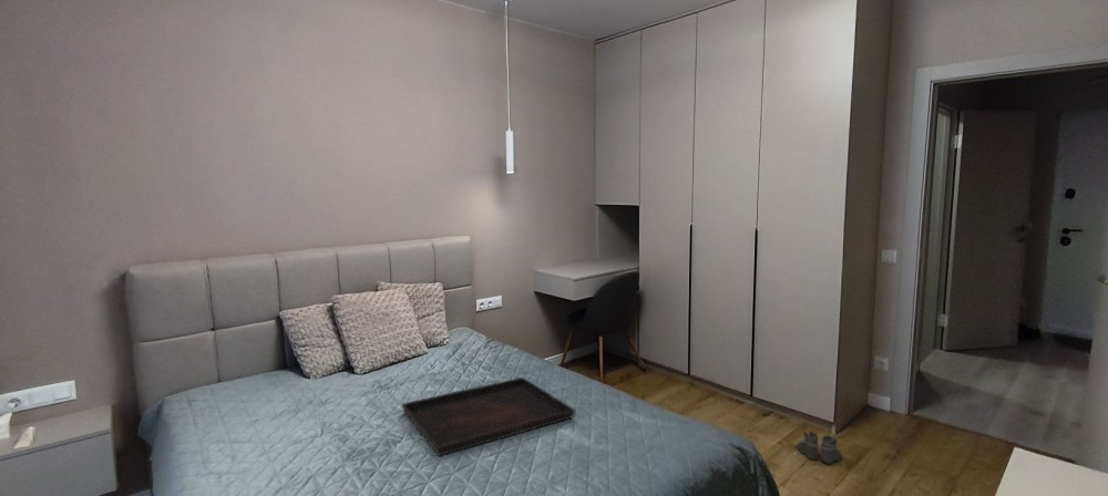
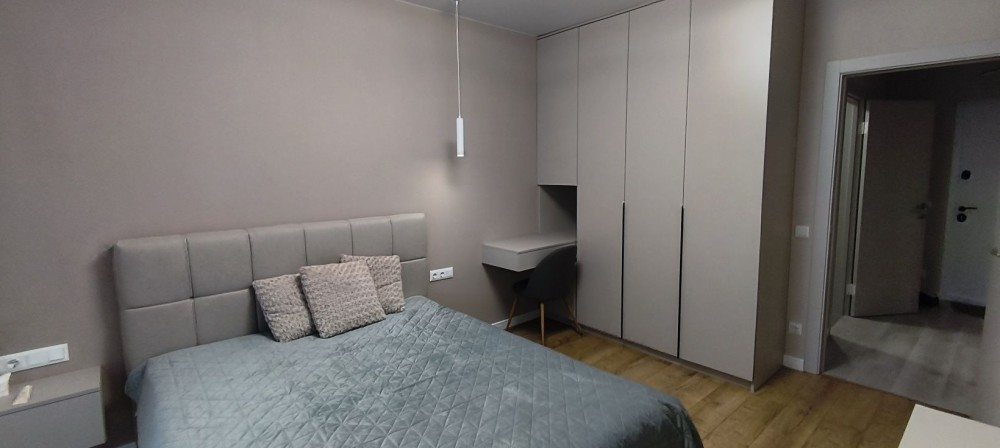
- serving tray [401,376,576,457]
- boots [796,431,843,465]
